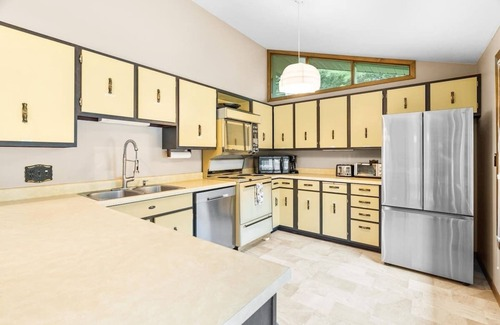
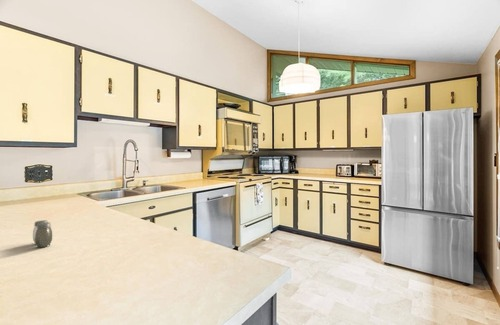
+ salt and pepper shaker [32,219,53,248]
